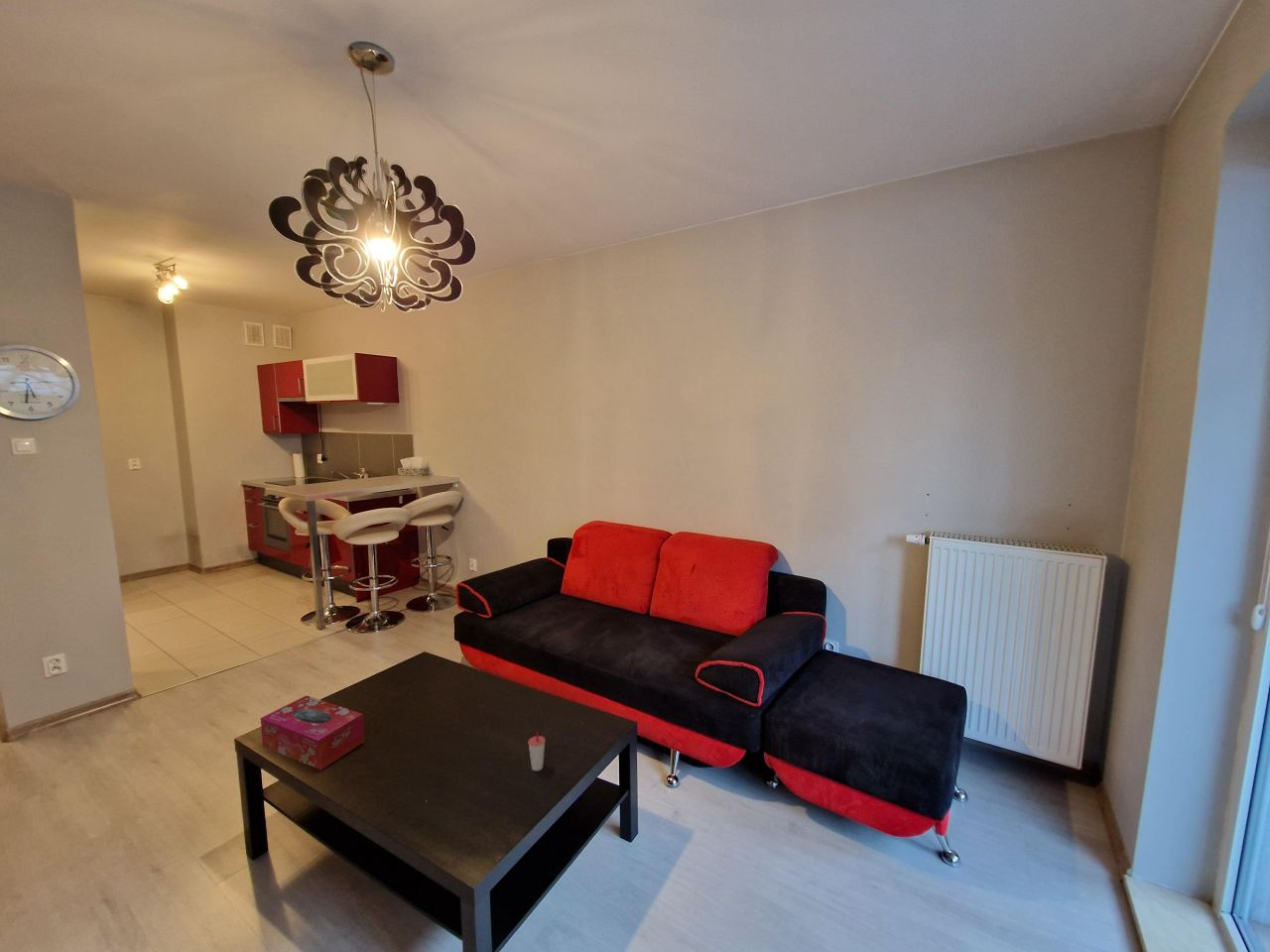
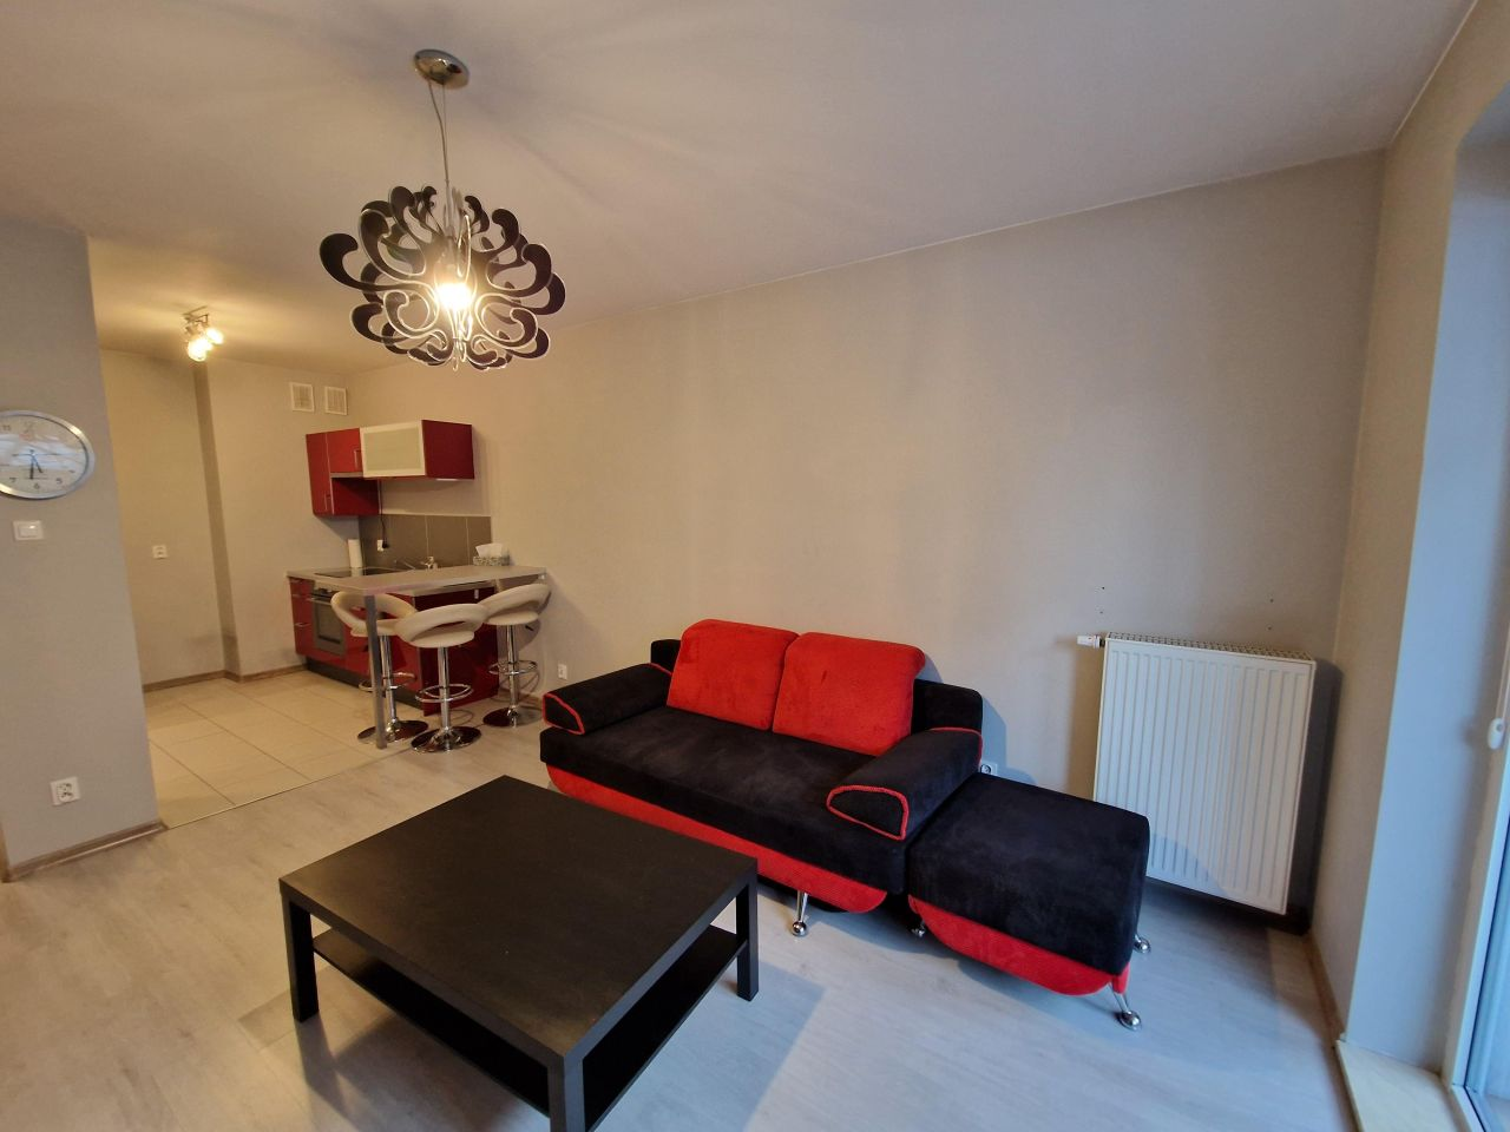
- cup [527,731,547,772]
- tissue box [260,694,365,772]
